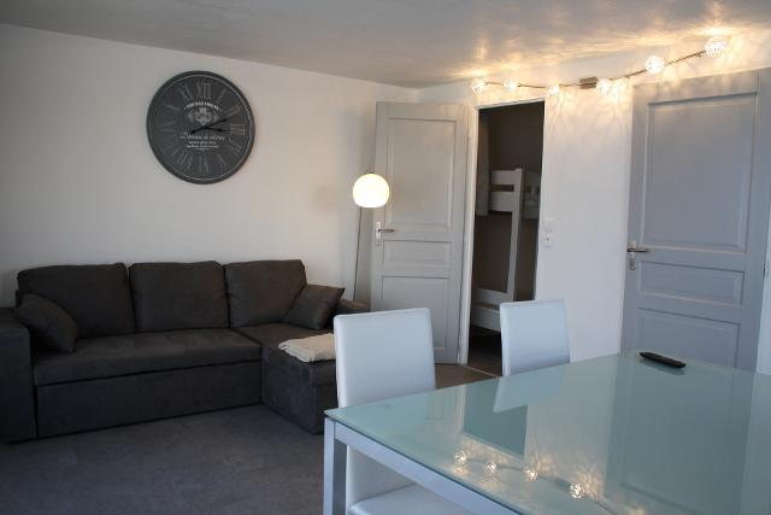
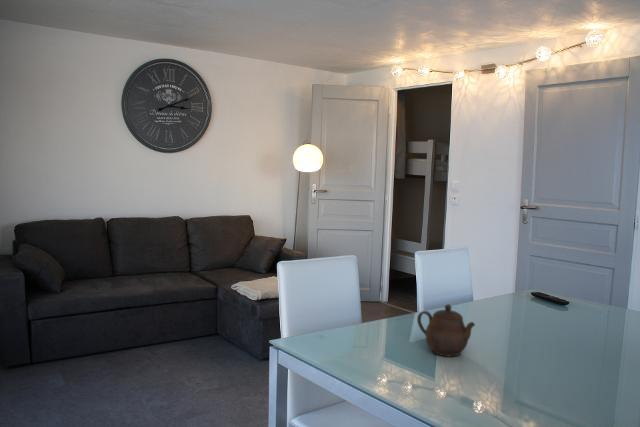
+ teapot [416,304,476,358]
